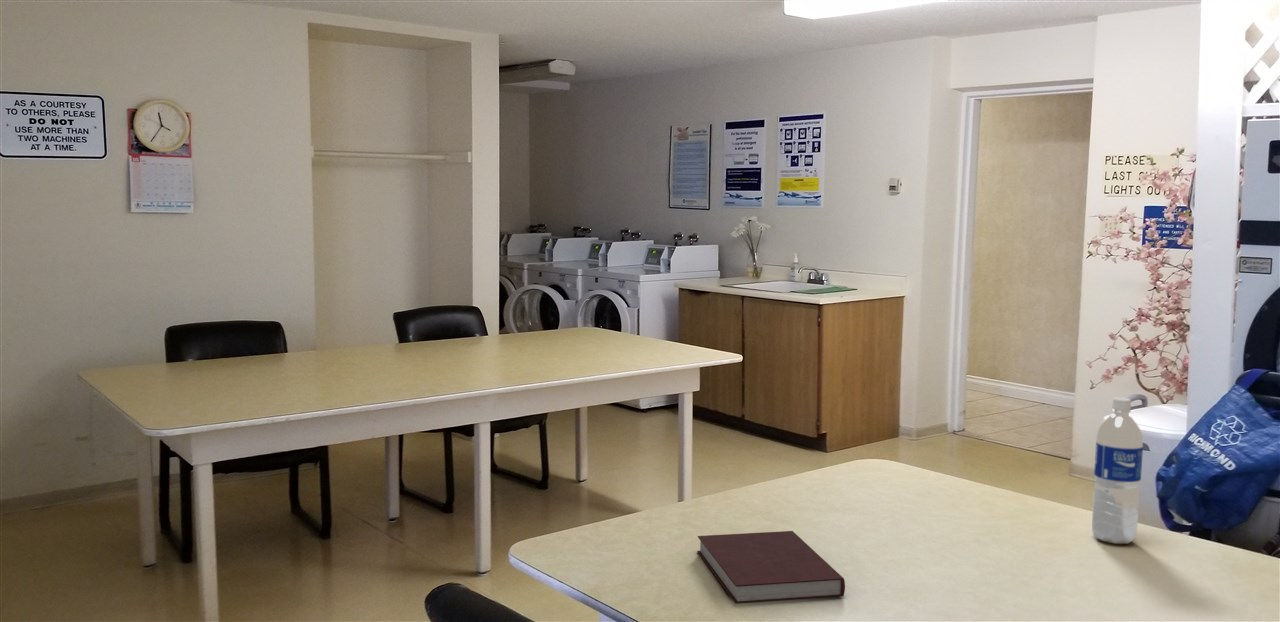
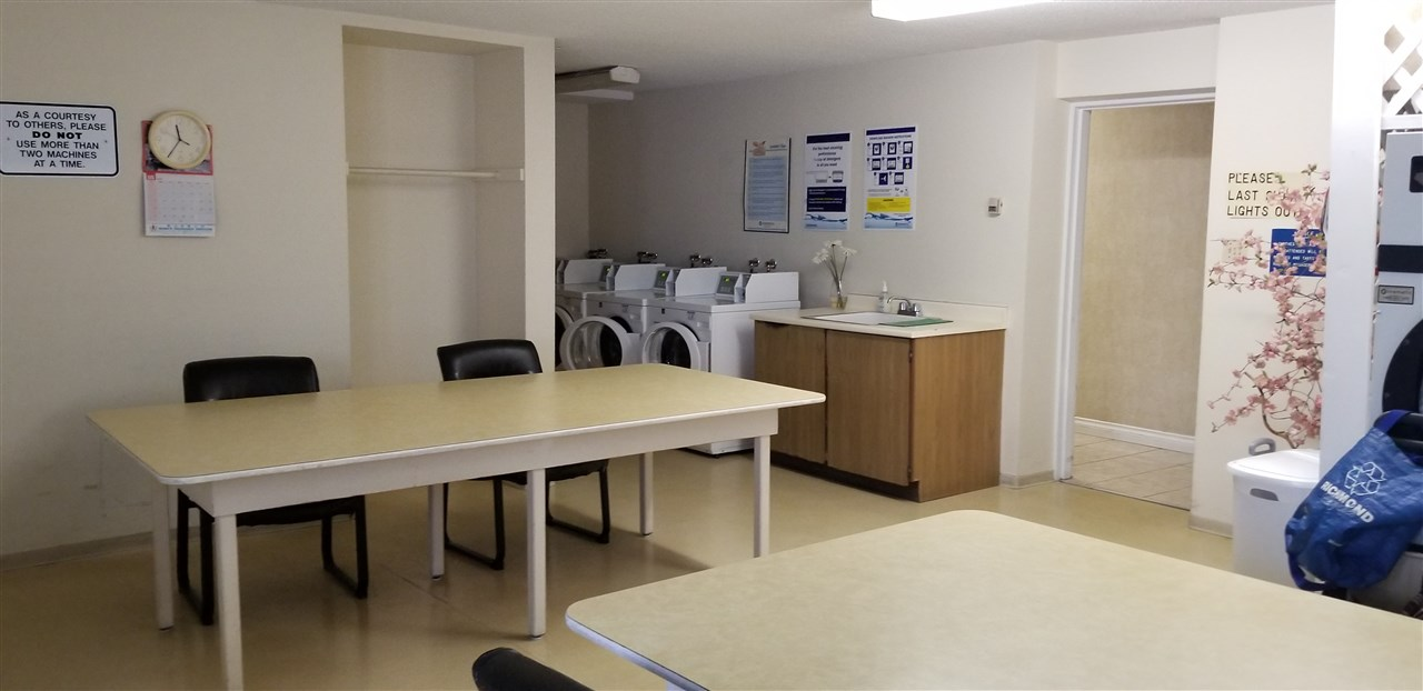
- water bottle [1091,397,1144,545]
- notebook [696,530,846,605]
